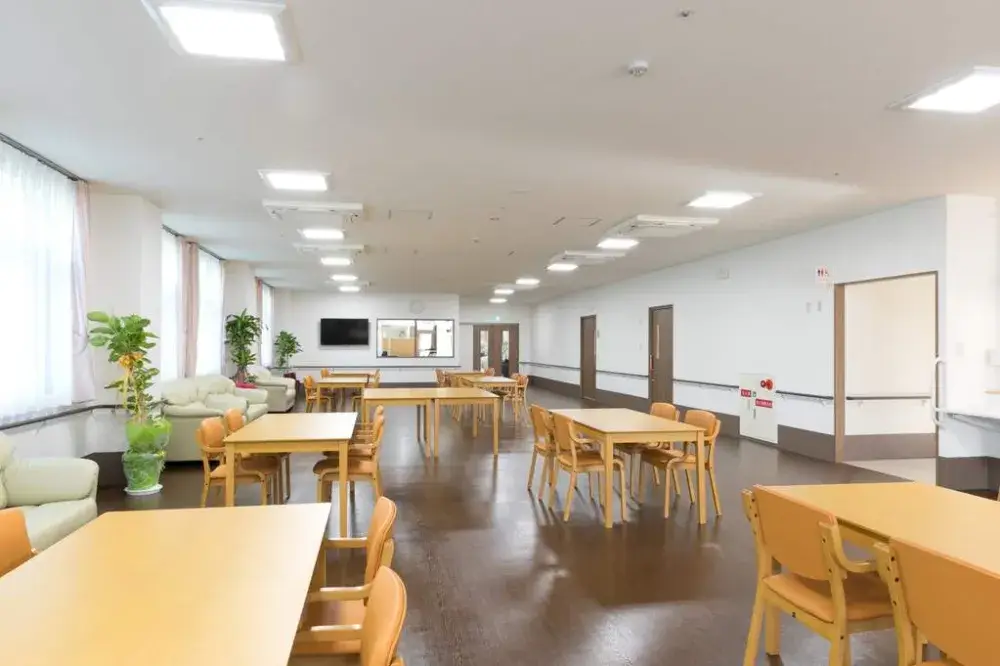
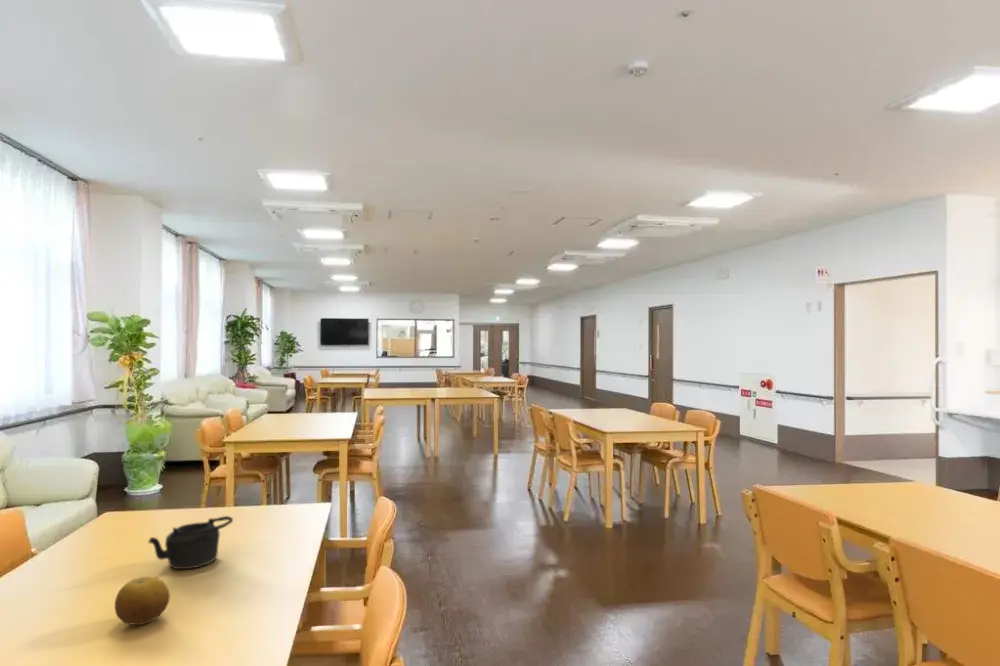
+ fruit [114,575,171,626]
+ teapot [147,515,234,570]
